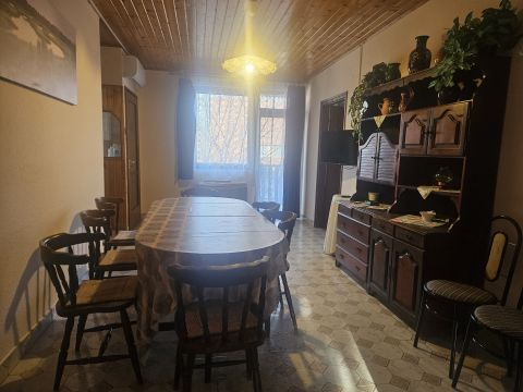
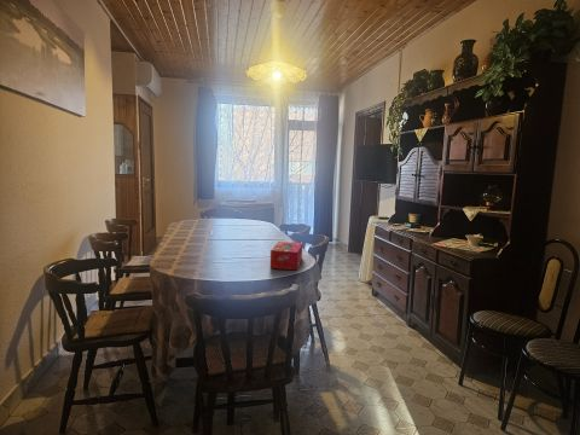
+ tissue box [269,240,303,271]
